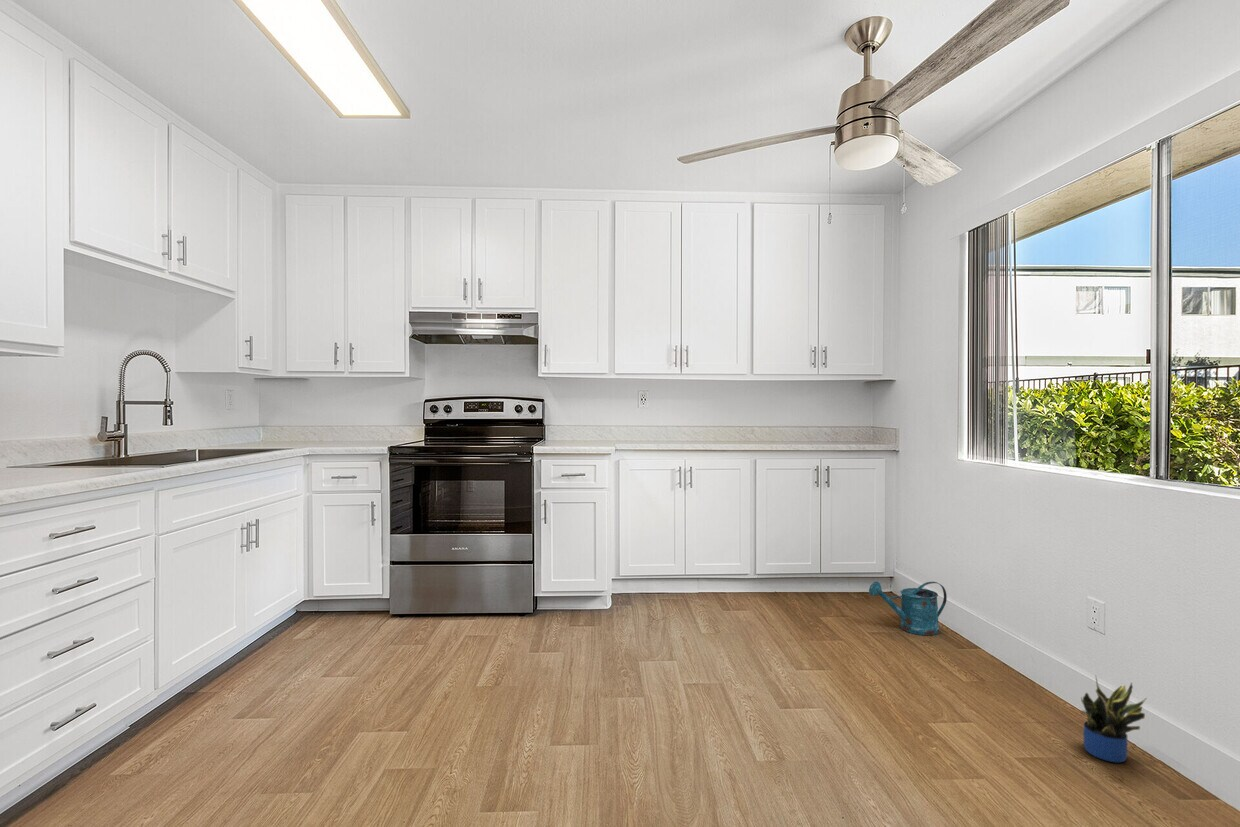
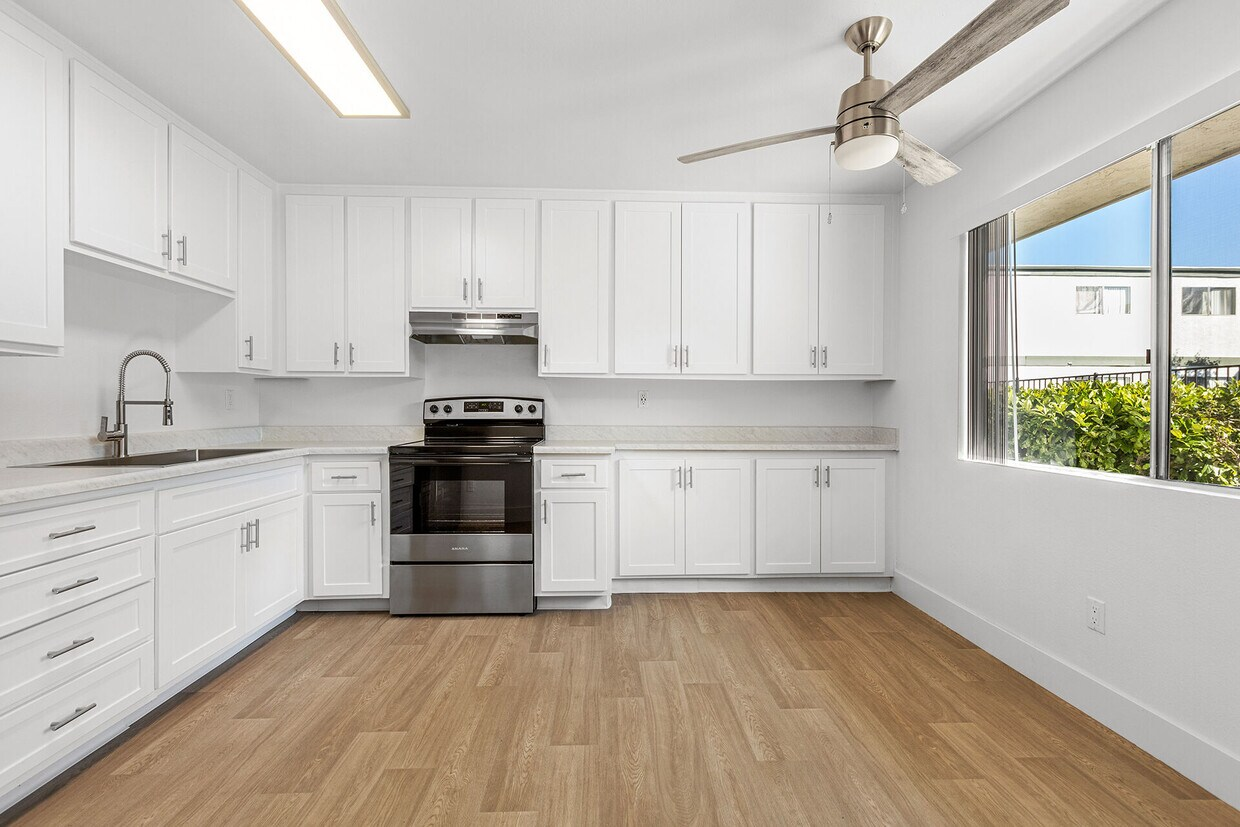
- watering can [868,580,948,636]
- potted plant [1080,674,1148,763]
